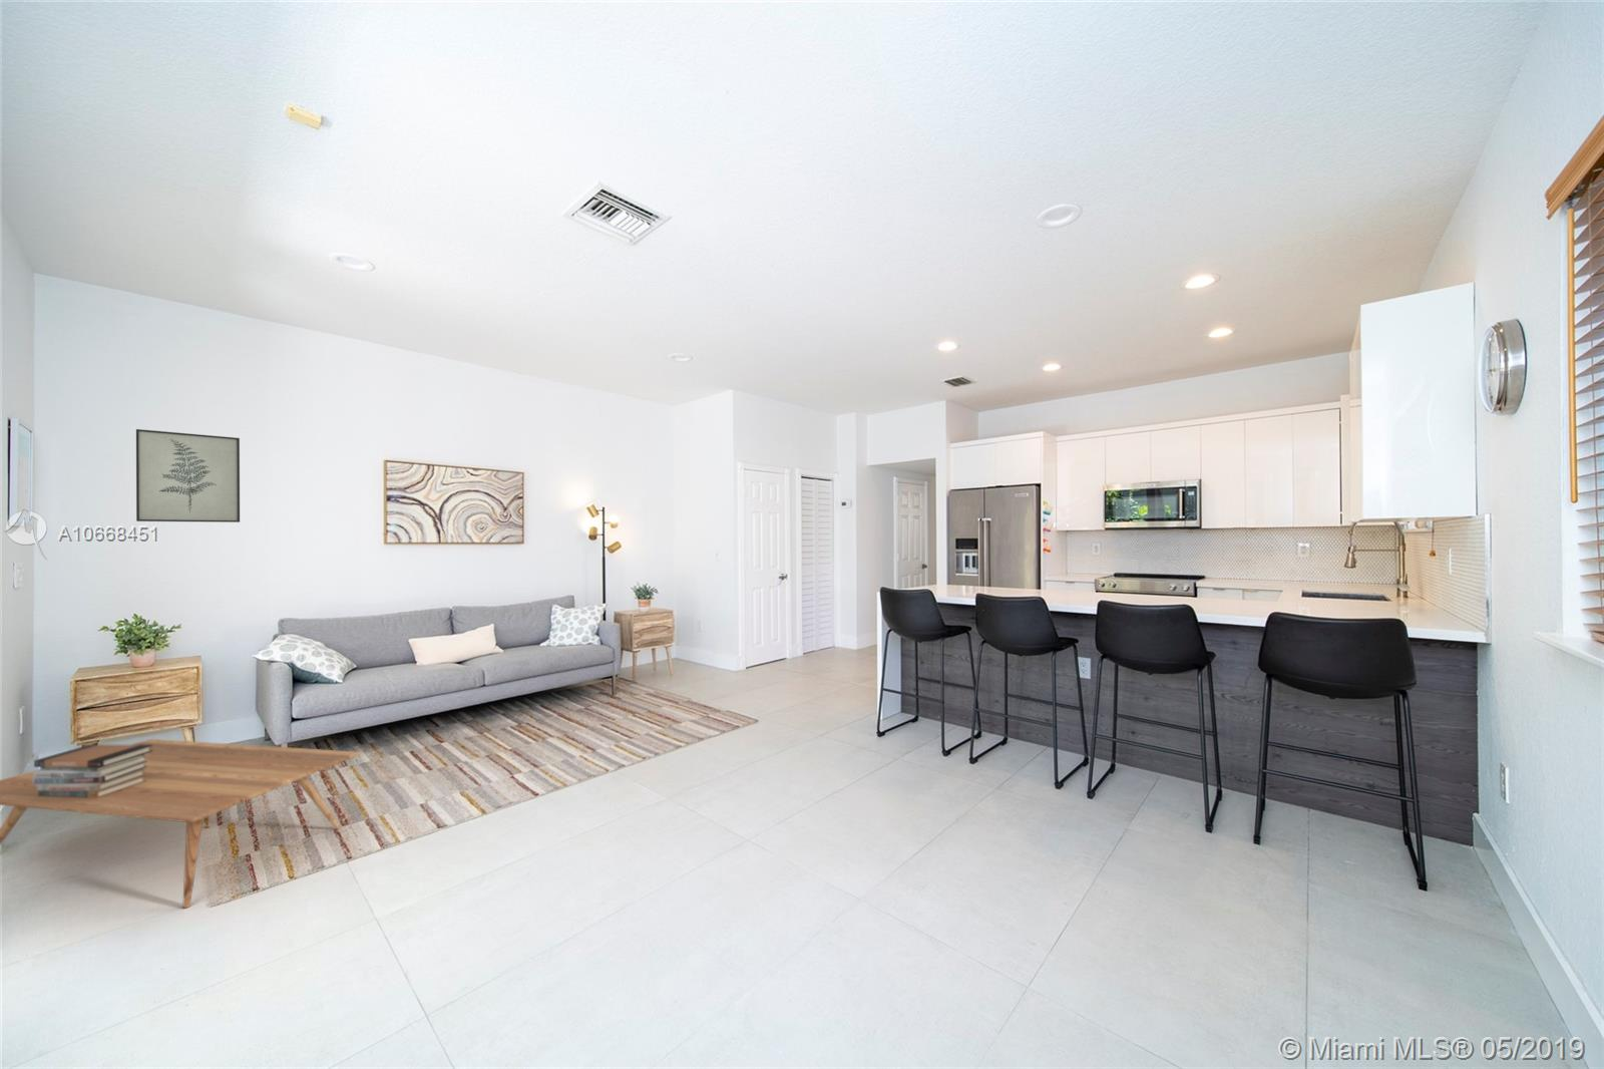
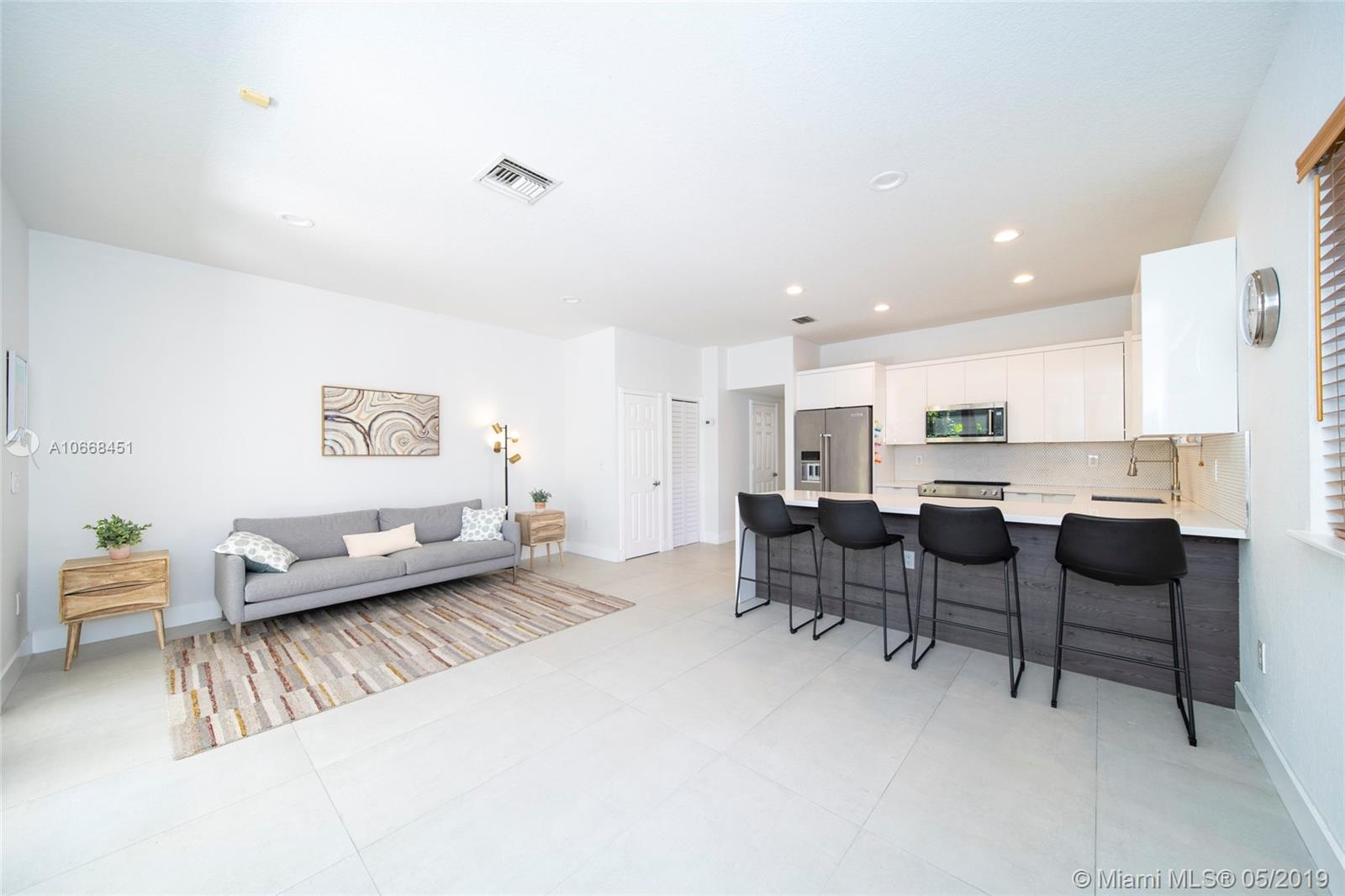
- wall art [135,428,241,524]
- book stack [33,744,153,798]
- coffee table [0,739,361,909]
